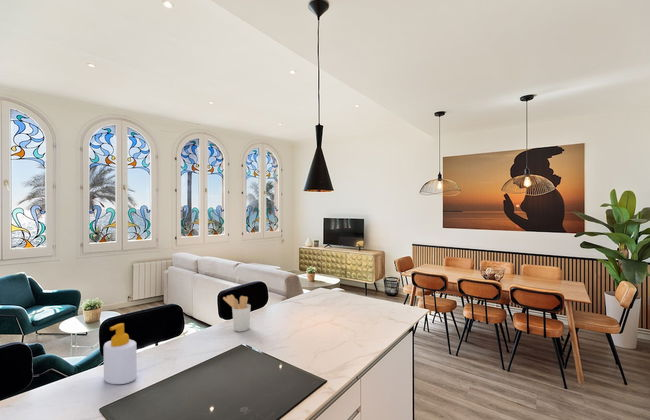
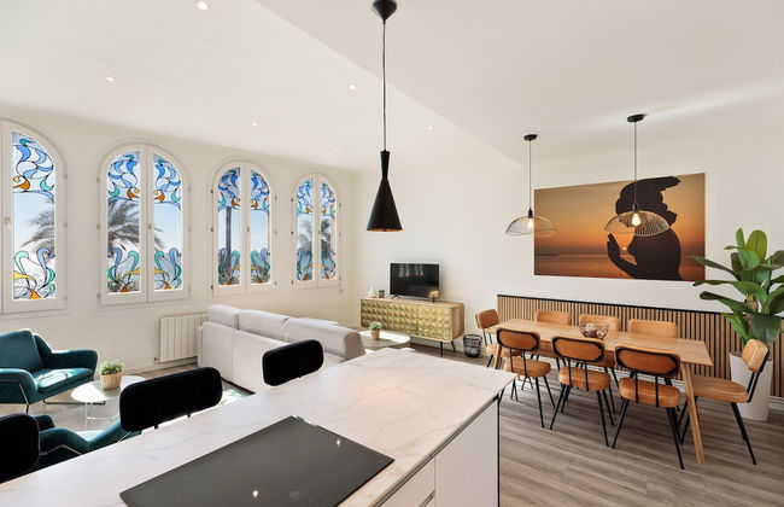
- soap bottle [103,322,138,385]
- utensil holder [222,294,252,333]
